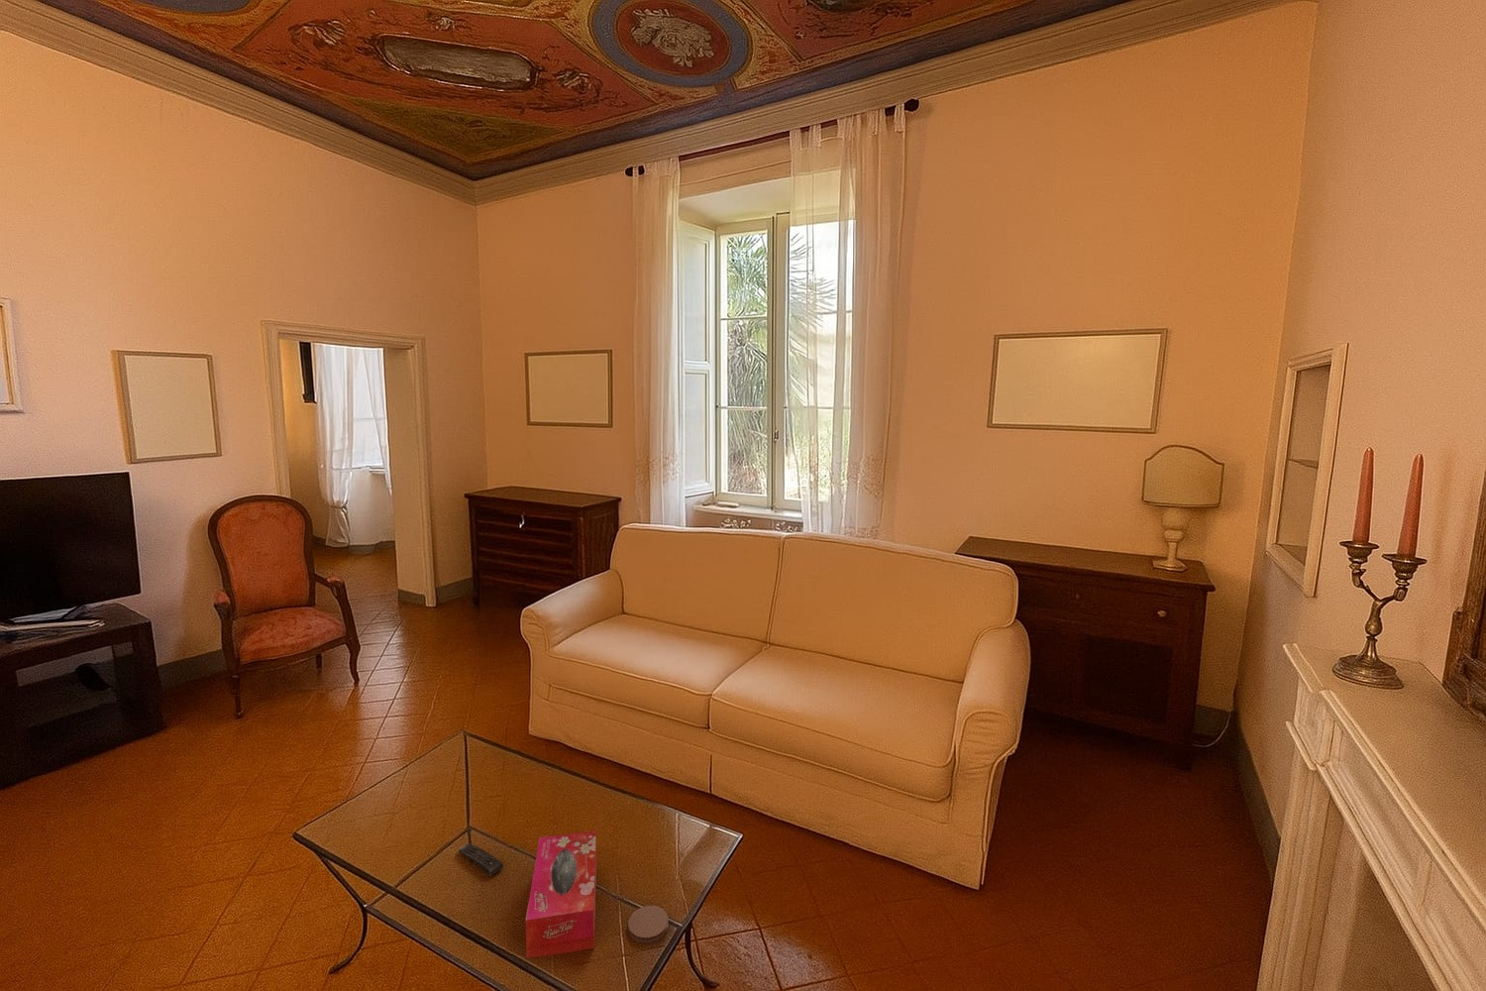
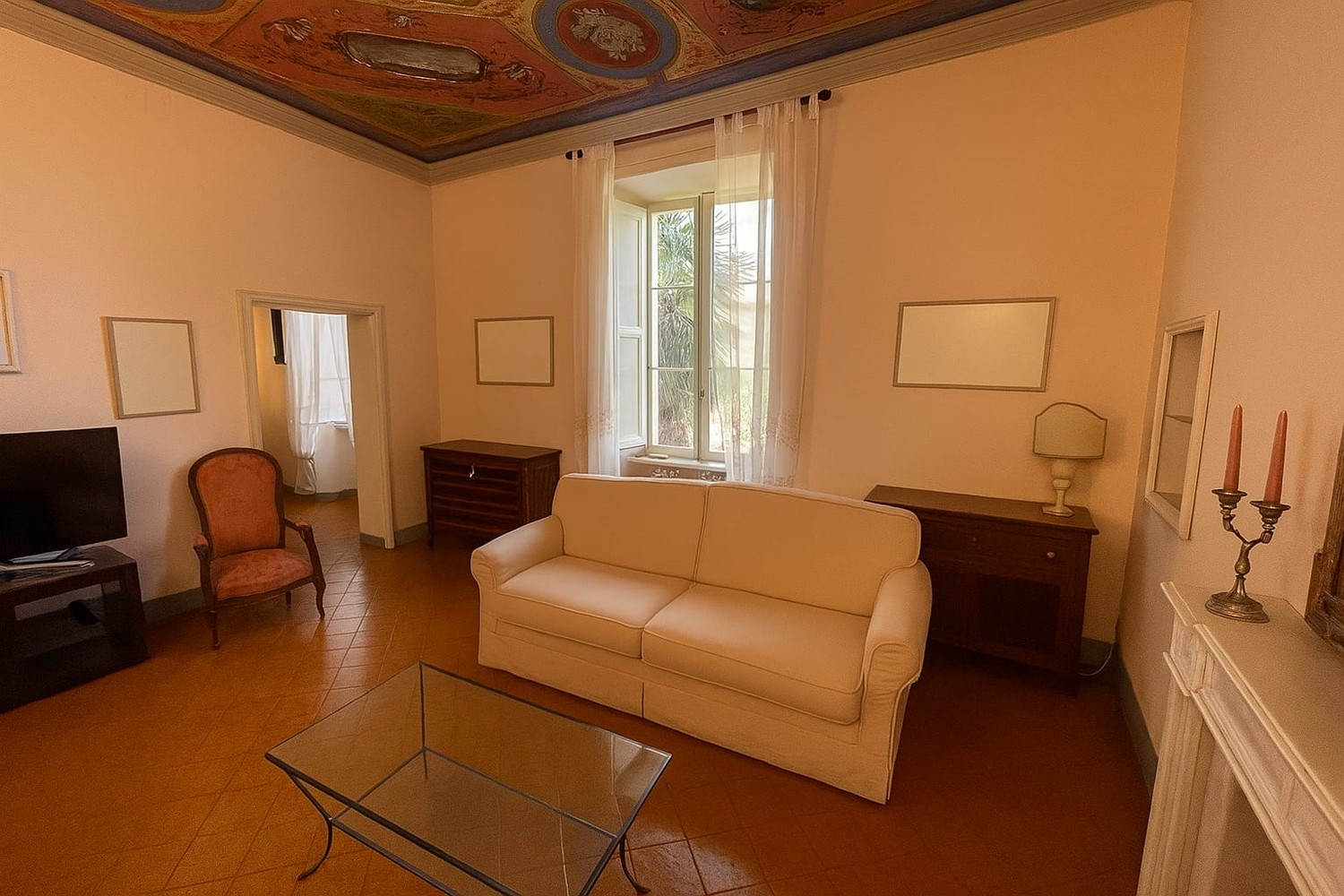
- remote control [458,843,504,877]
- coaster [627,905,670,943]
- tissue box [525,830,597,958]
